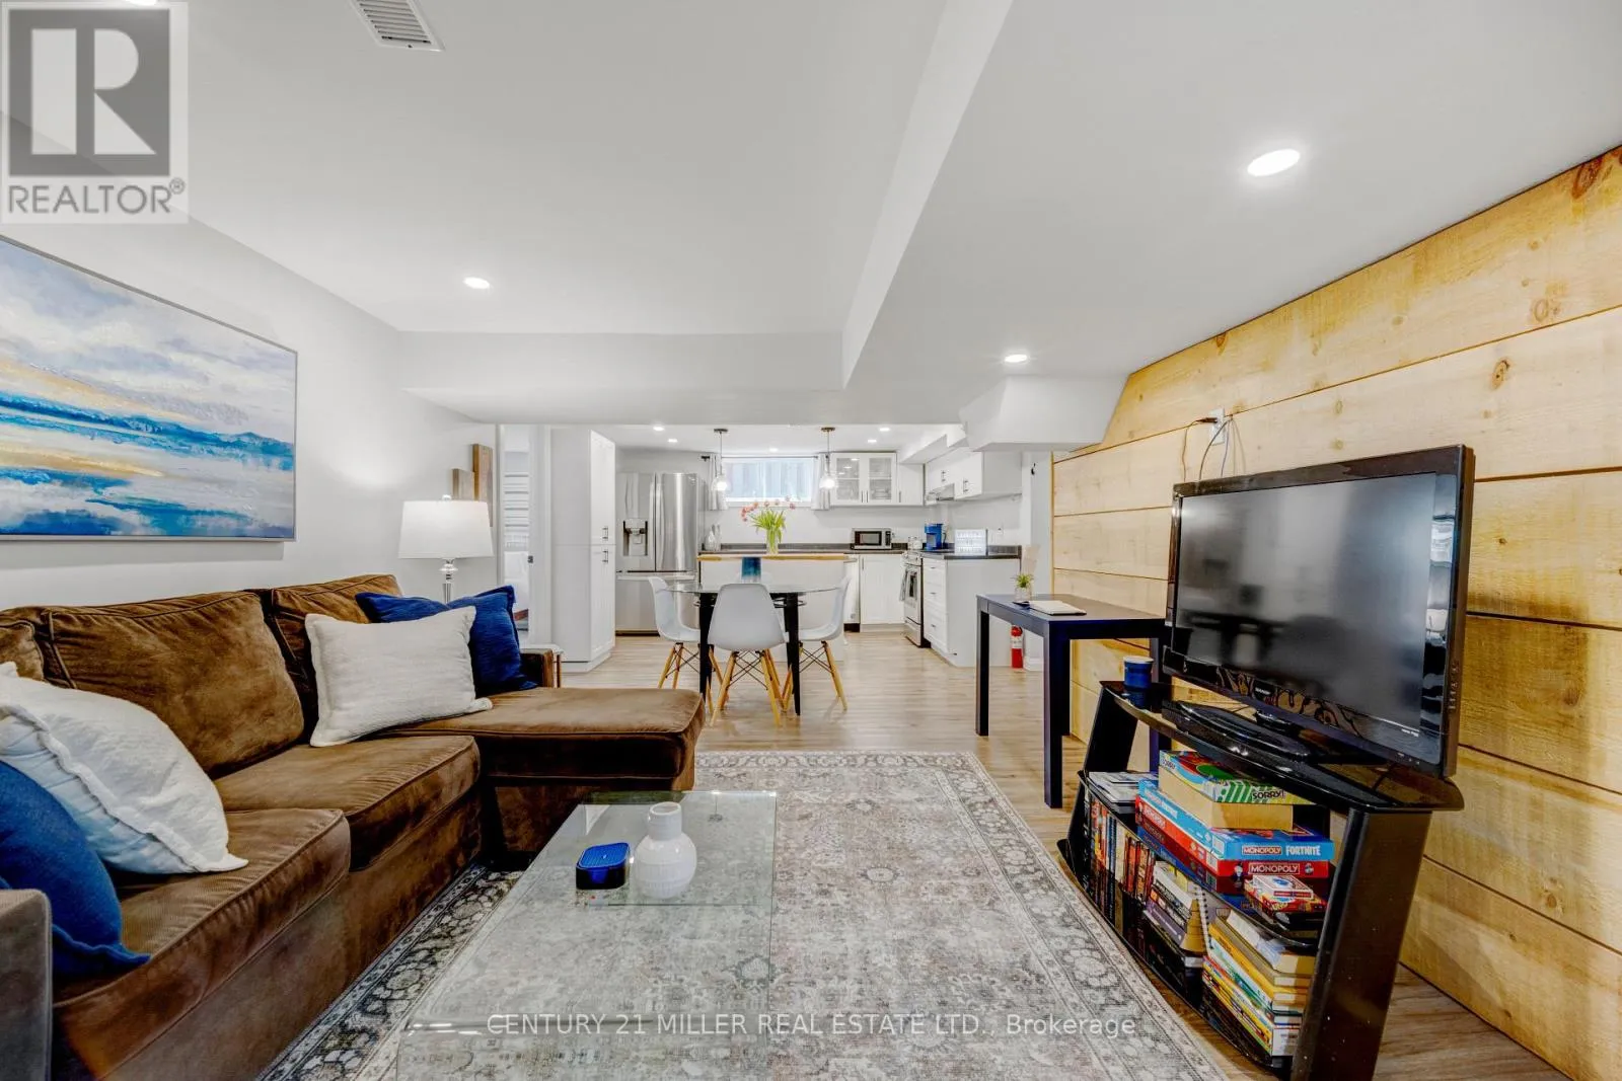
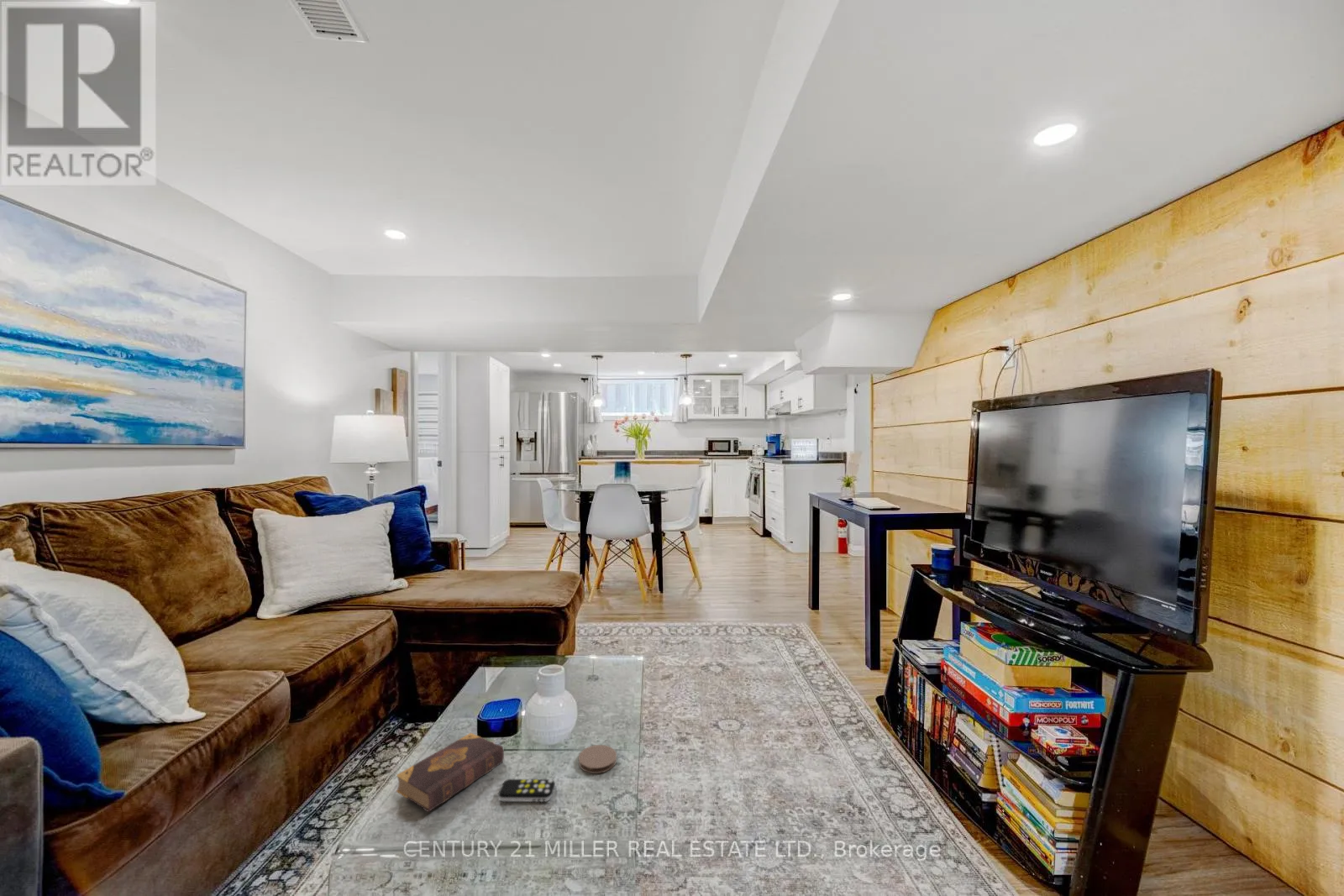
+ remote control [497,778,556,803]
+ coaster [578,744,617,774]
+ book [396,732,505,813]
